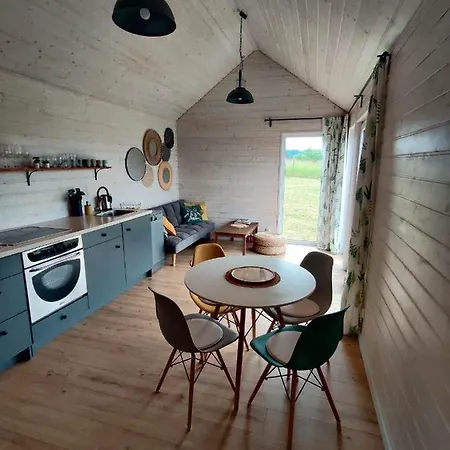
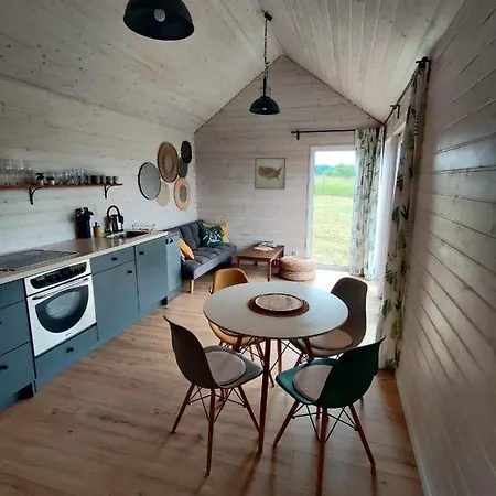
+ wall art [254,157,287,191]
